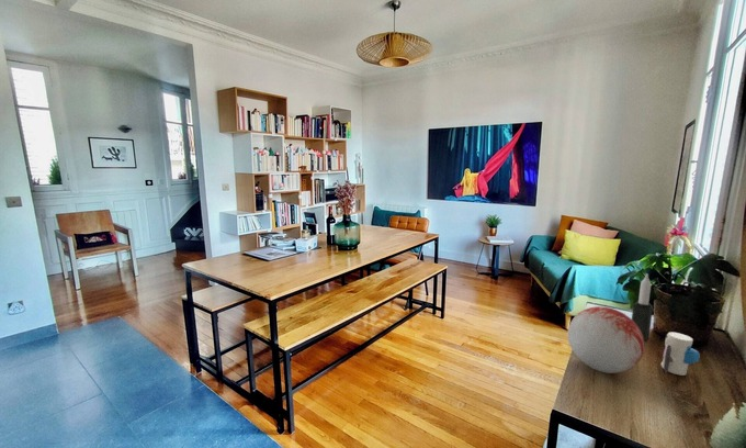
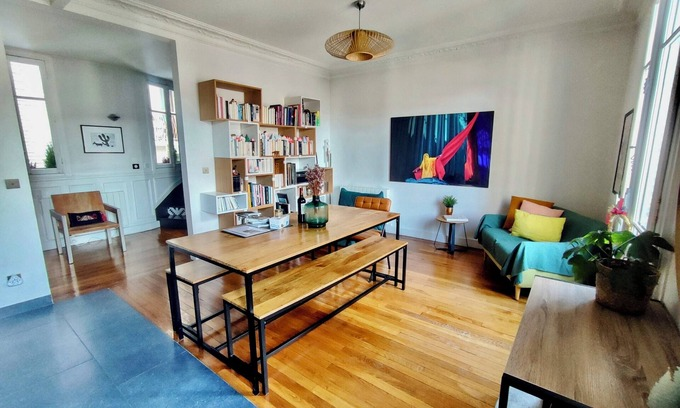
- toy [660,332,701,377]
- decorative orb [567,305,645,374]
- candle [631,272,654,341]
